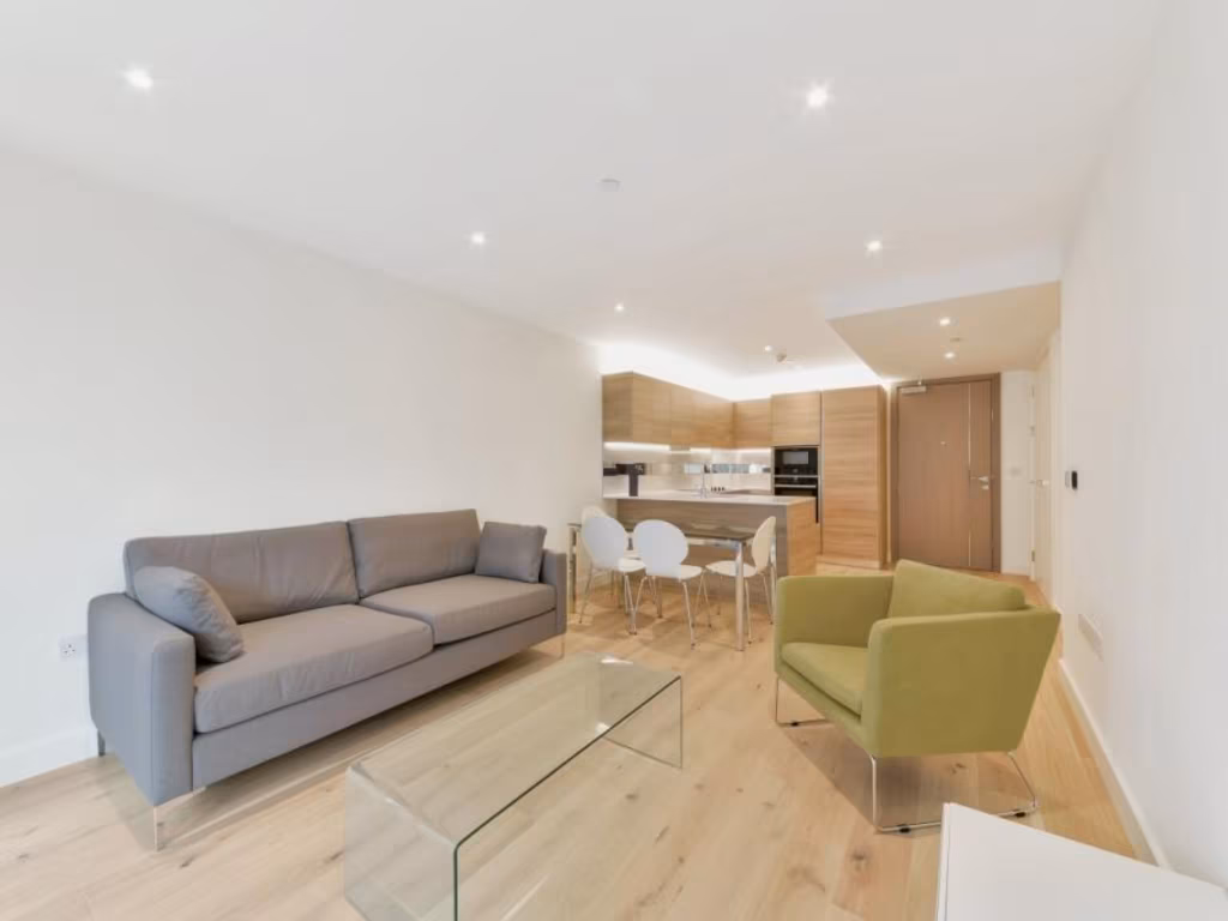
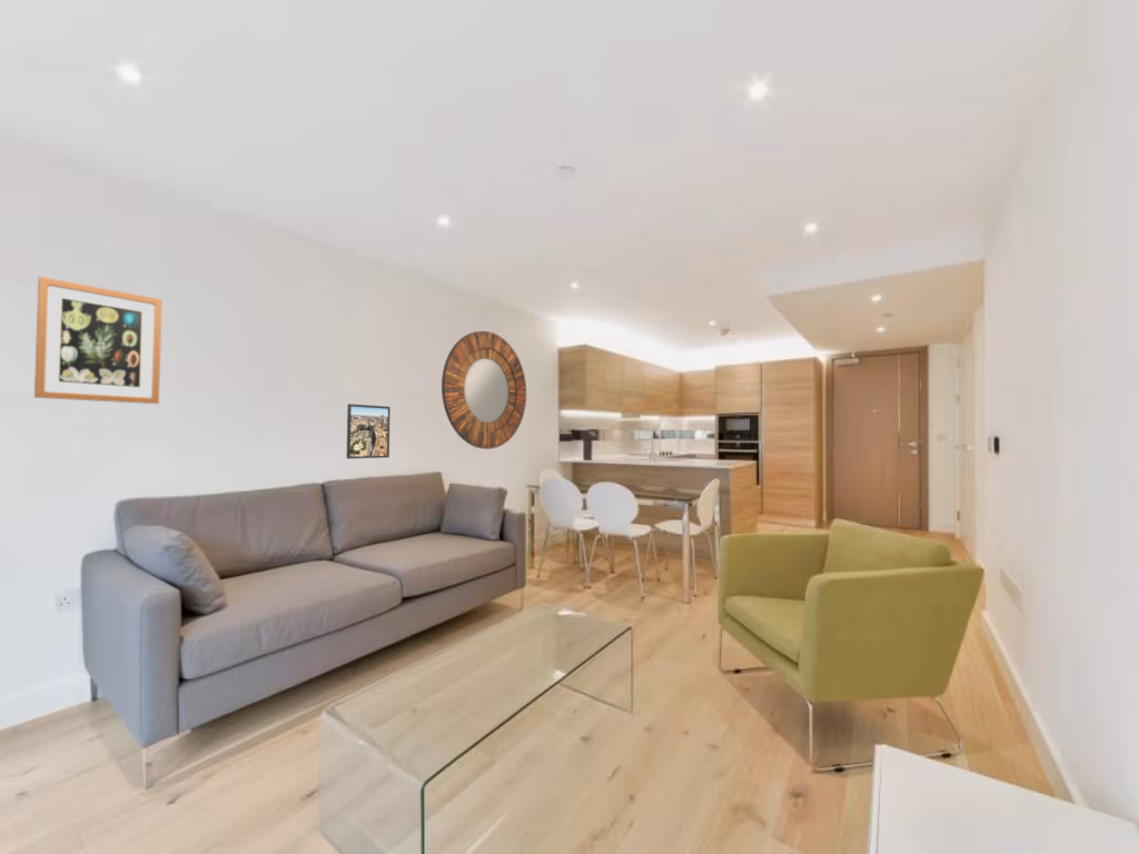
+ home mirror [440,330,527,450]
+ wall art [33,276,164,405]
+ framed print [346,403,392,459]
